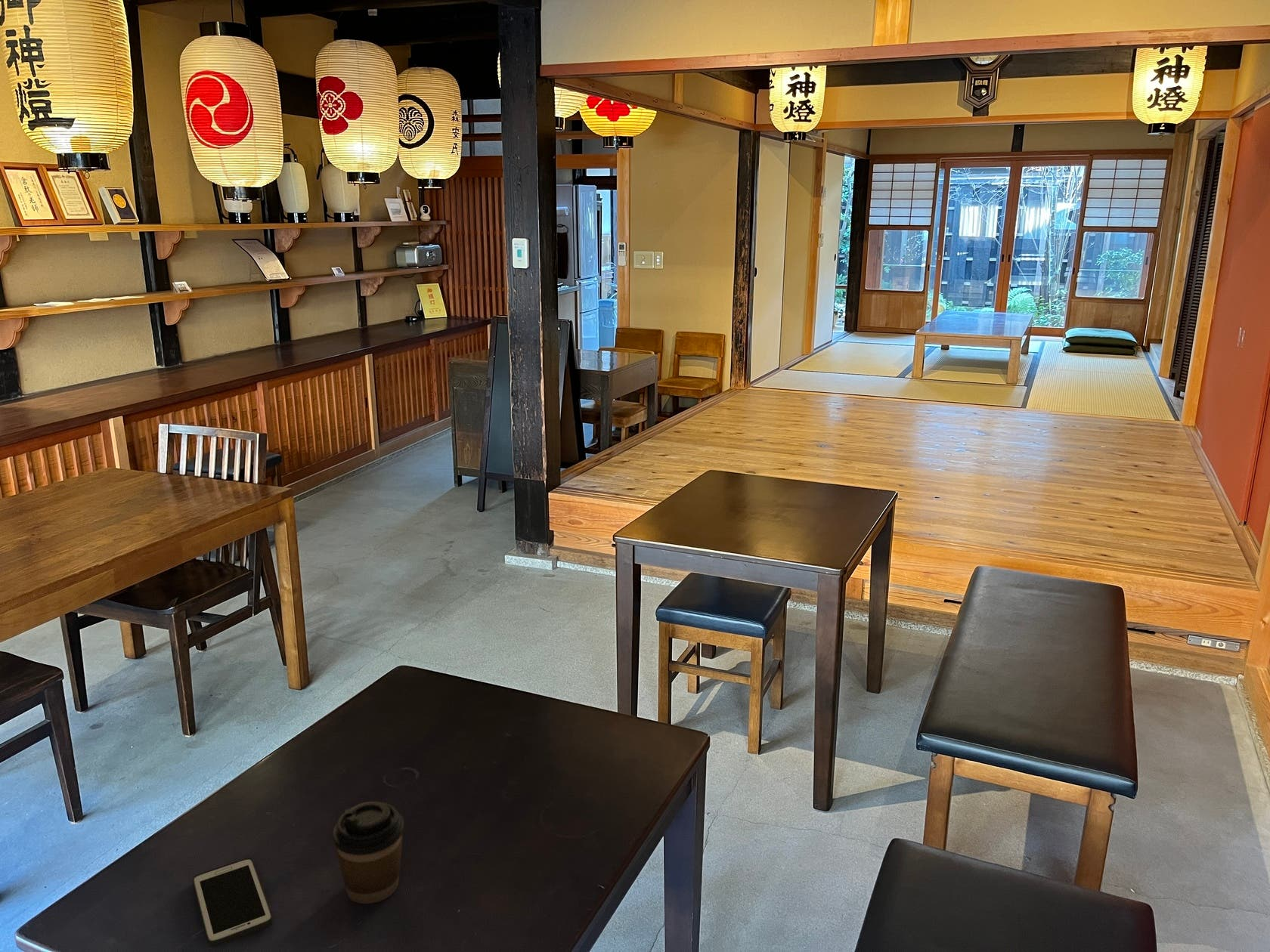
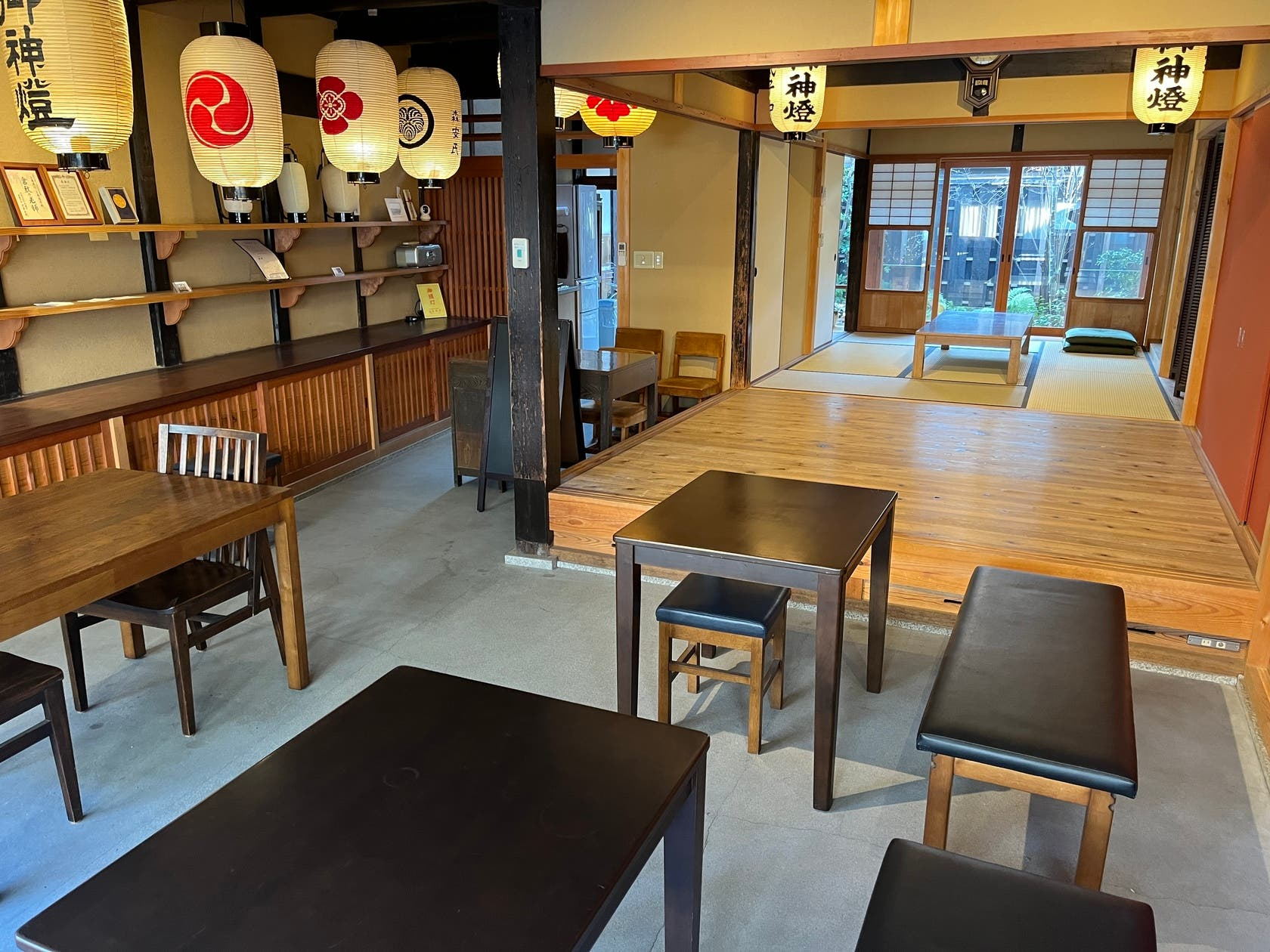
- coffee cup [332,801,404,904]
- cell phone [192,857,274,947]
